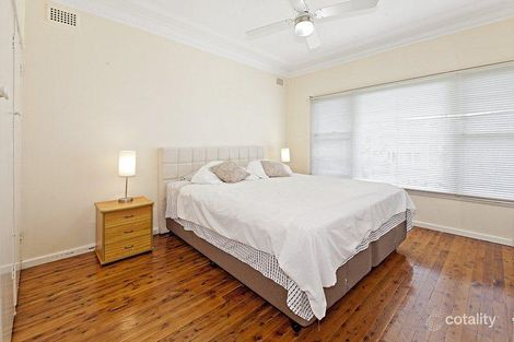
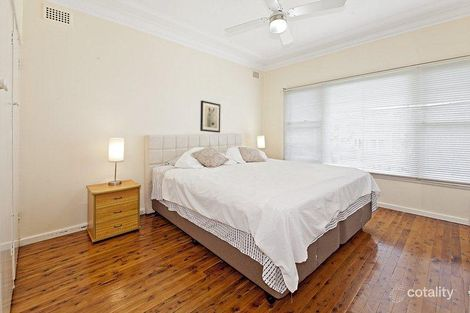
+ wall art [199,100,222,134]
